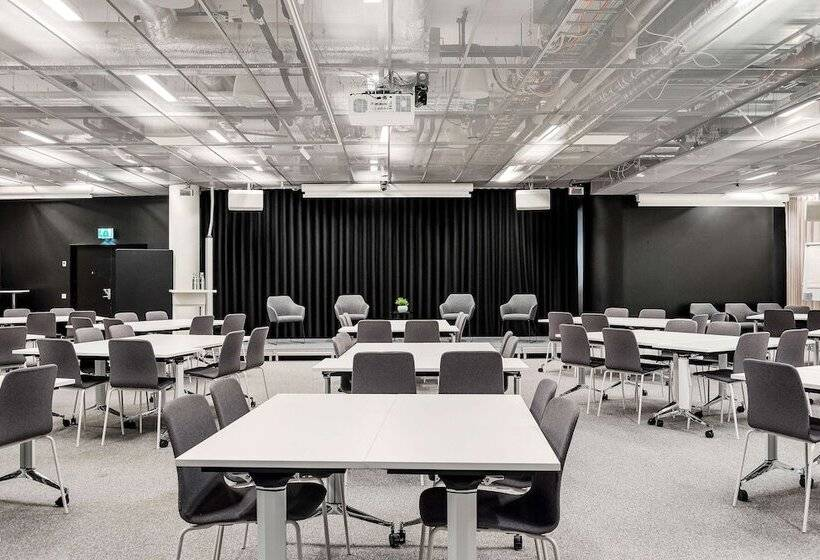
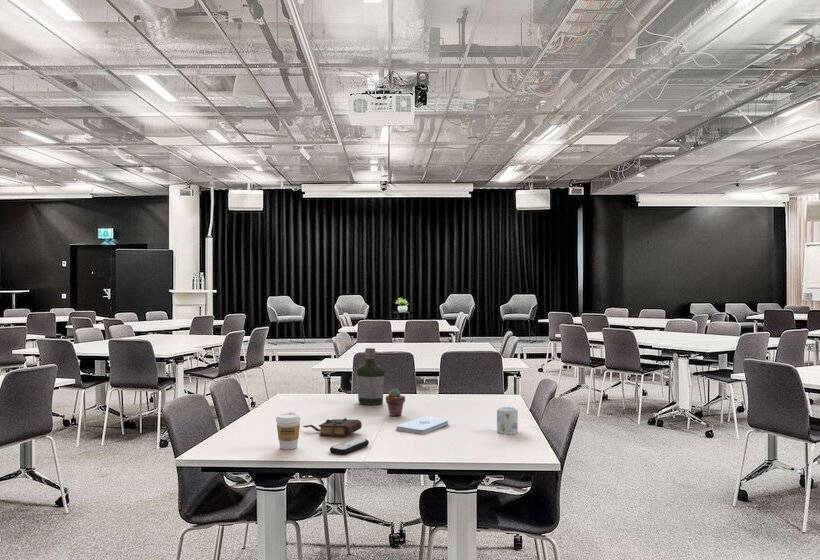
+ remote control [329,437,370,456]
+ notepad [395,415,449,435]
+ book [301,417,363,438]
+ potted succulent [385,388,406,417]
+ bottle [356,347,385,406]
+ mug [496,406,519,435]
+ coffee cup [275,411,302,451]
